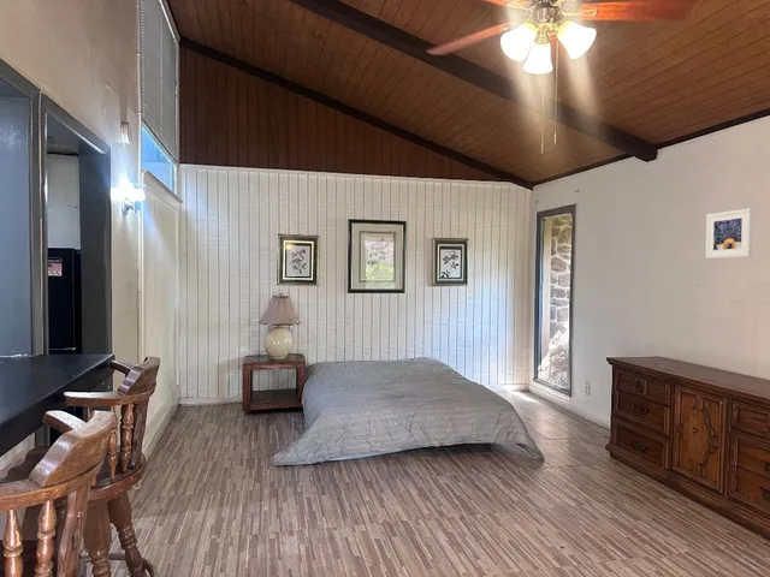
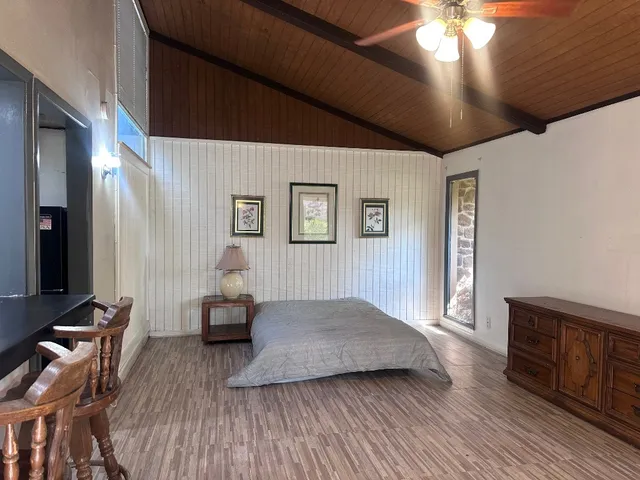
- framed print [705,207,753,260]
